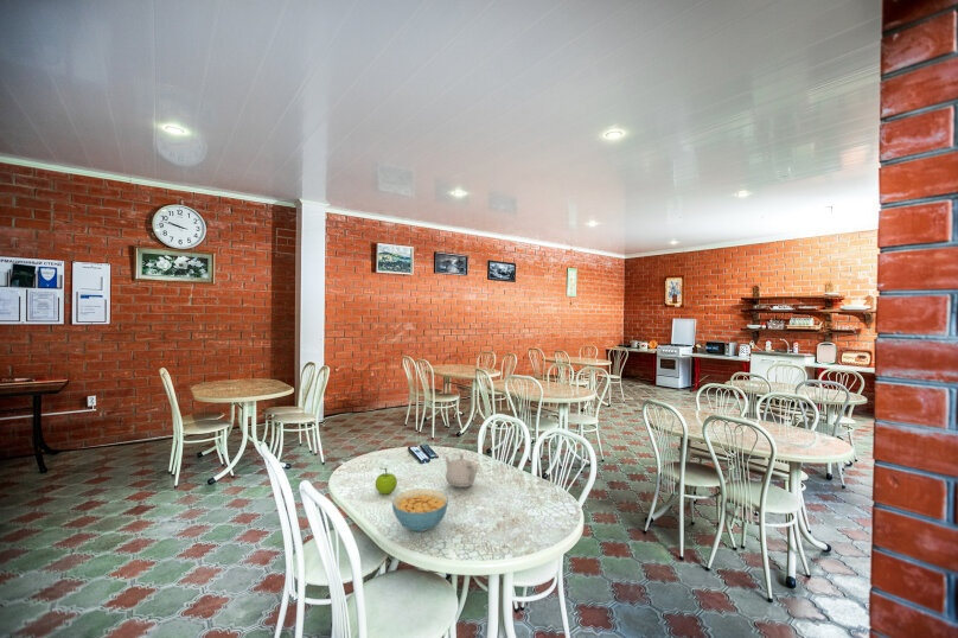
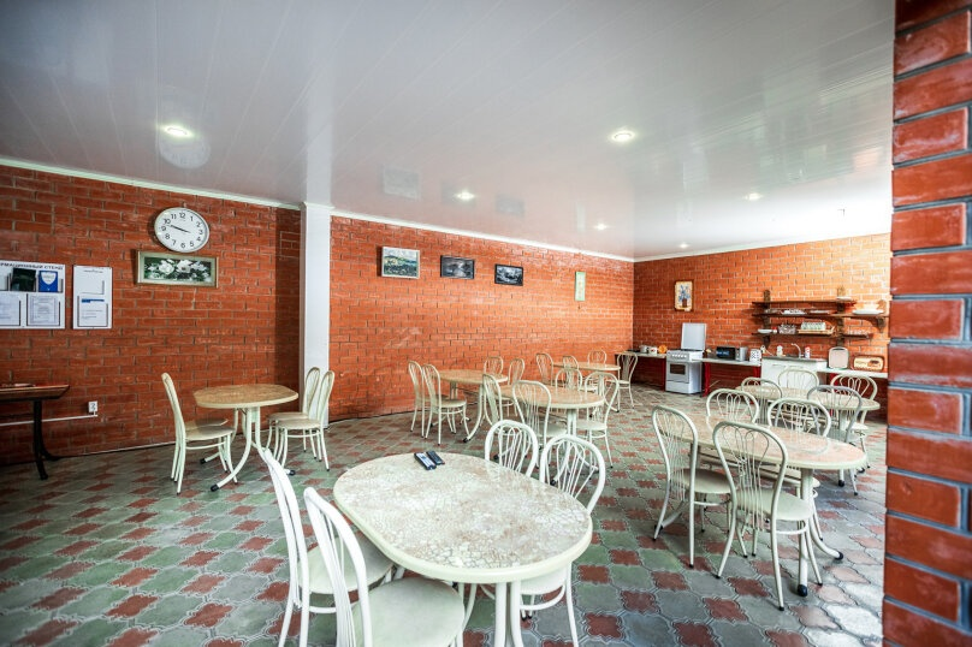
- teapot [443,453,479,489]
- fruit [375,466,398,496]
- cereal bowl [391,487,449,532]
